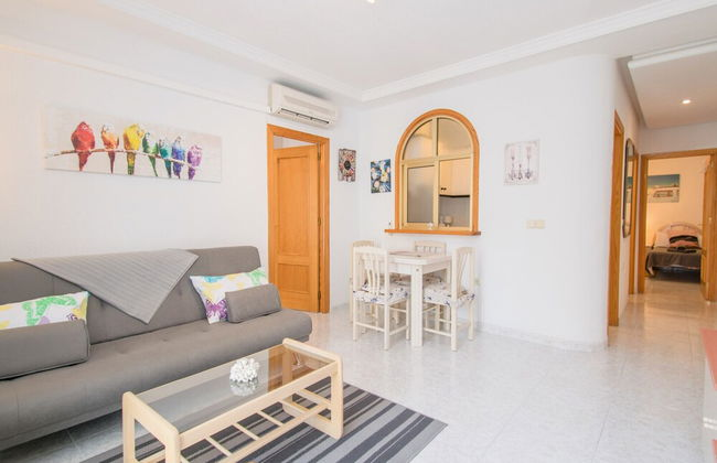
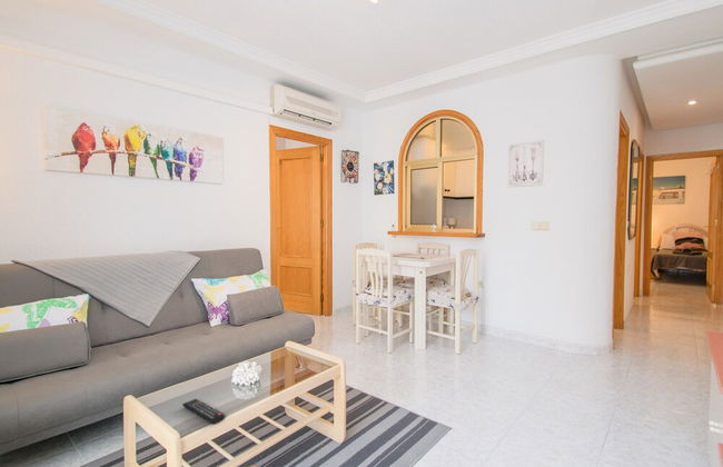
+ remote control [181,398,226,425]
